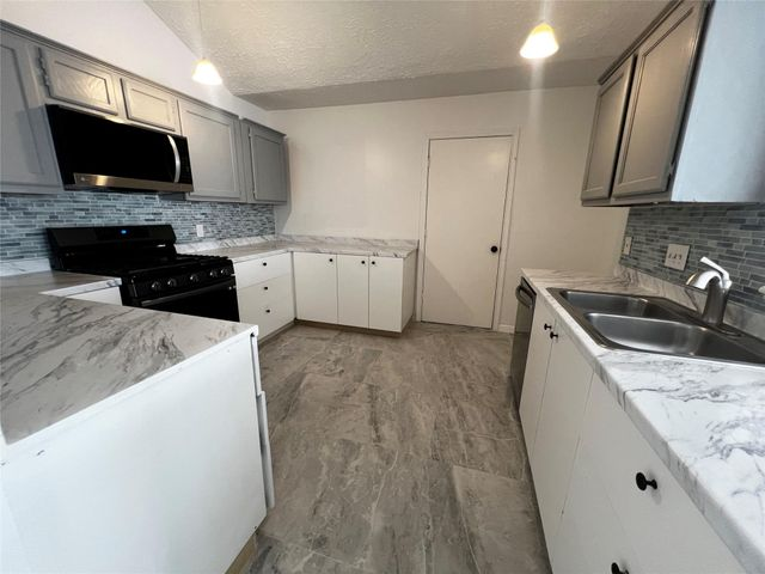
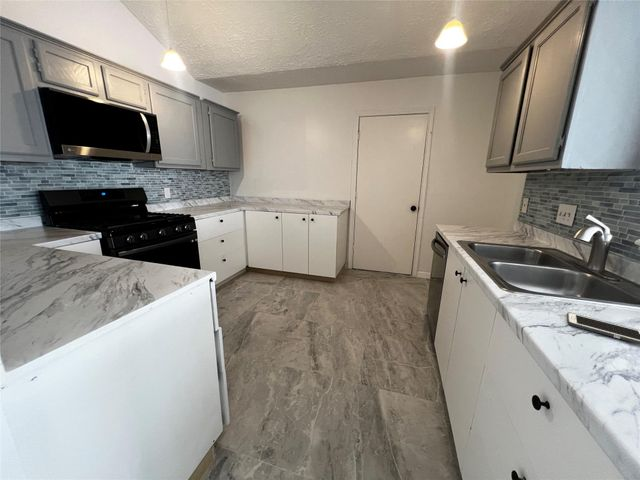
+ cell phone [566,311,640,345]
